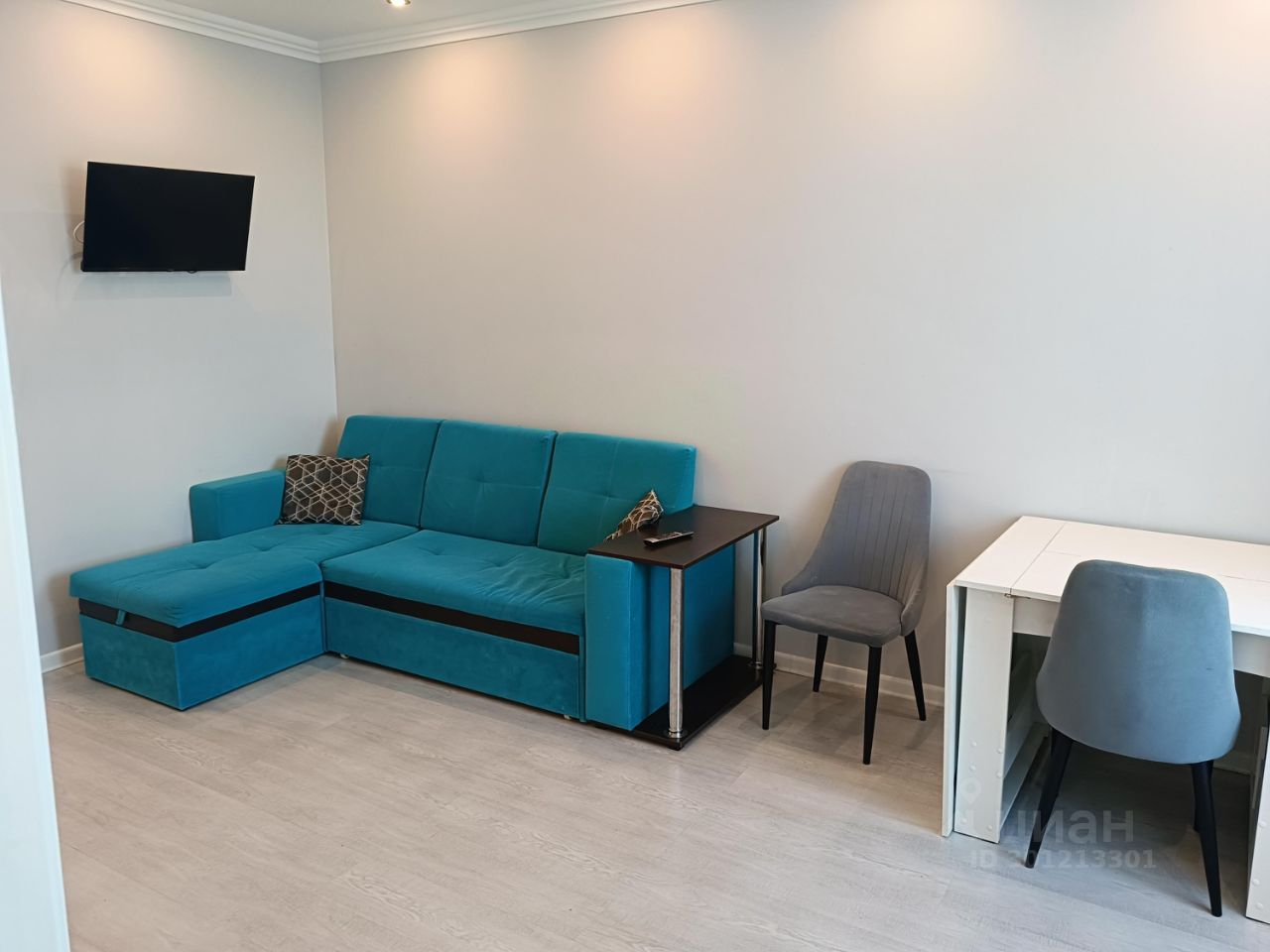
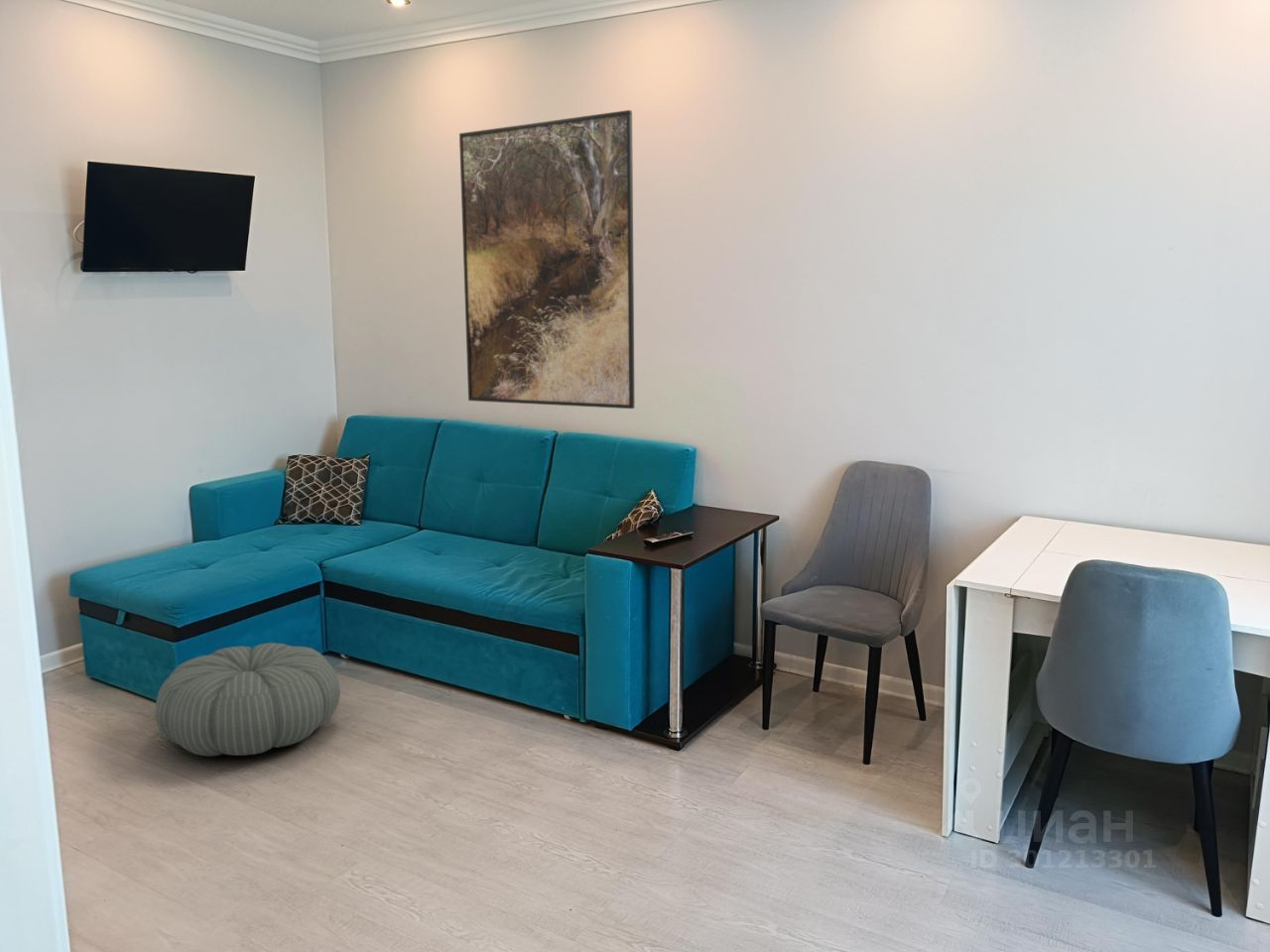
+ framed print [458,109,635,410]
+ pouf [155,642,341,758]
